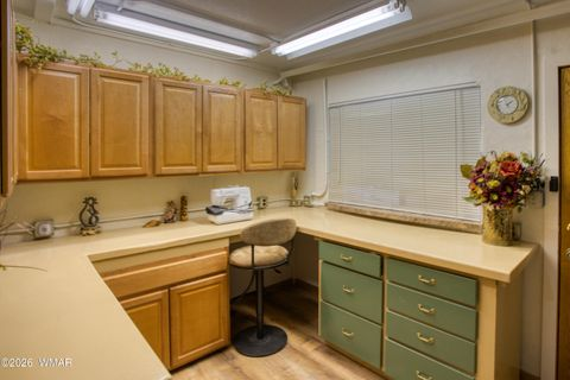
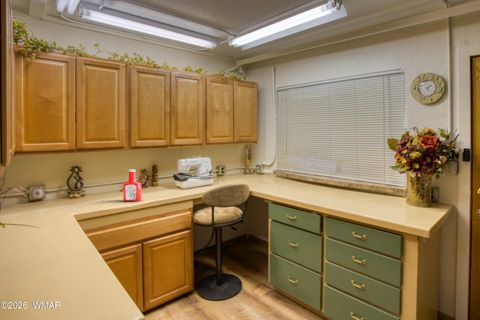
+ soap bottle [122,168,143,202]
